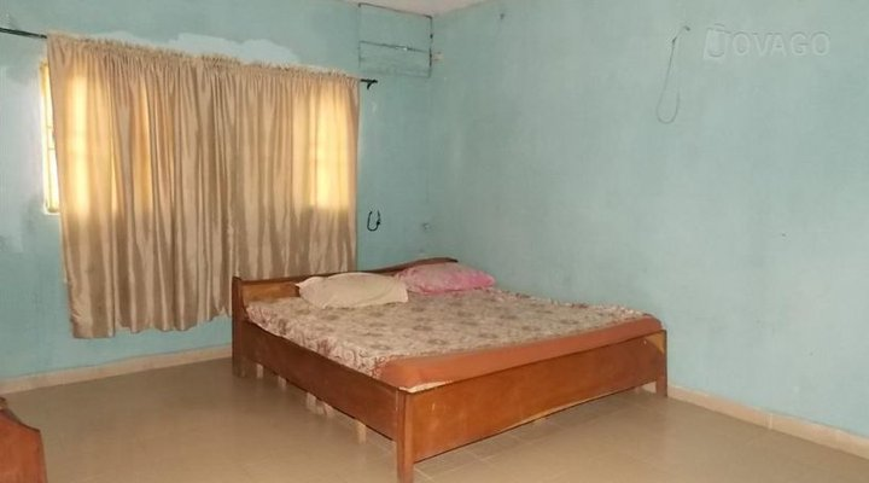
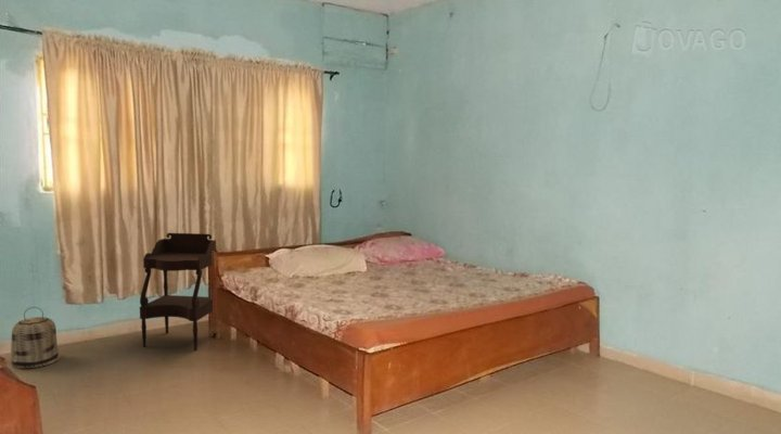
+ basket [10,306,61,370]
+ side table [139,232,217,350]
